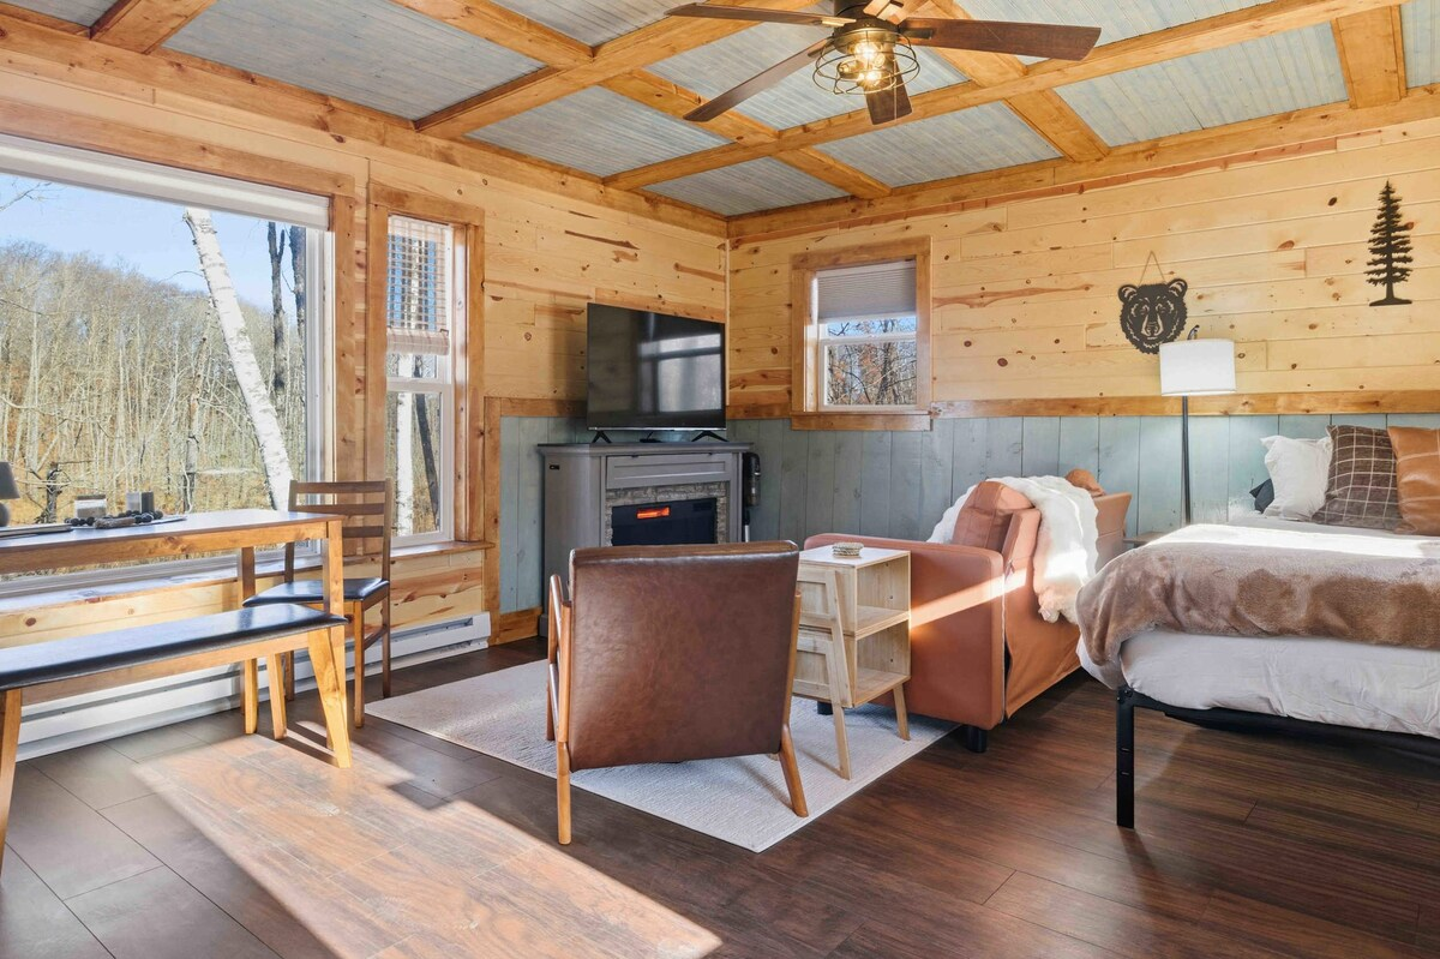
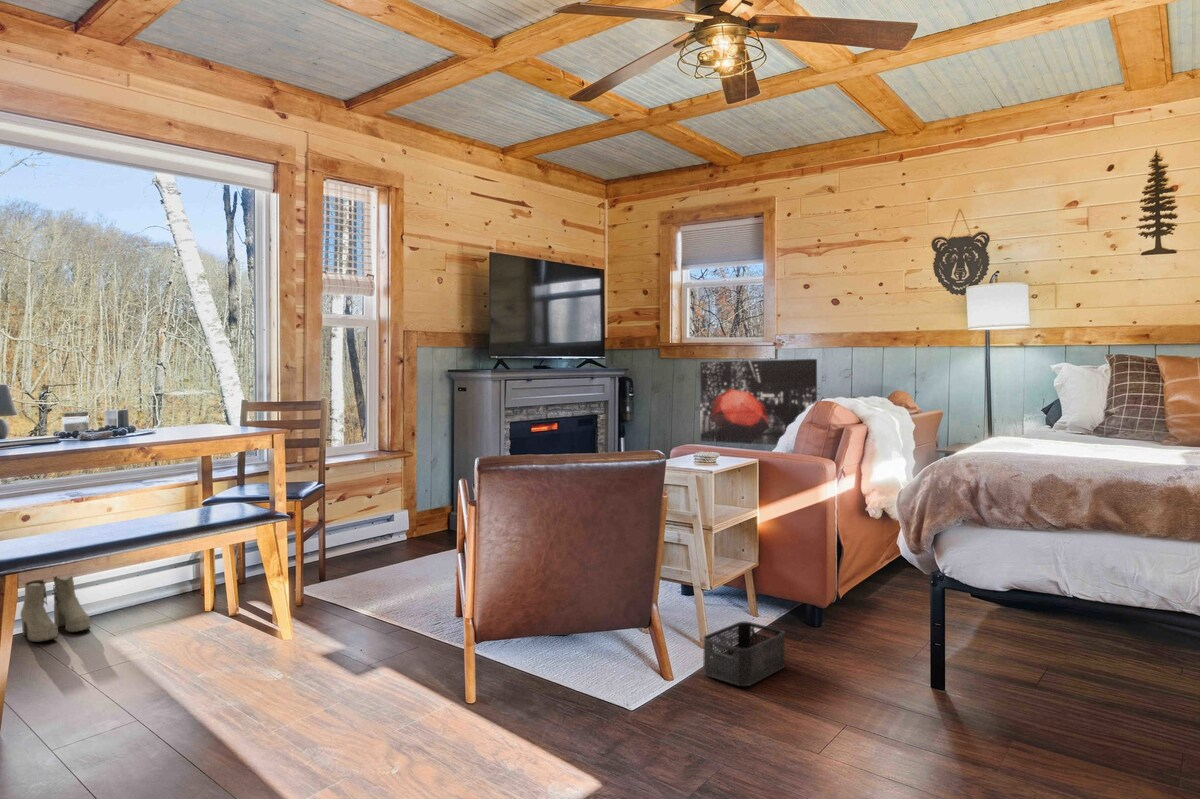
+ boots [19,575,91,643]
+ storage bin [702,621,786,687]
+ wall art [699,358,818,446]
